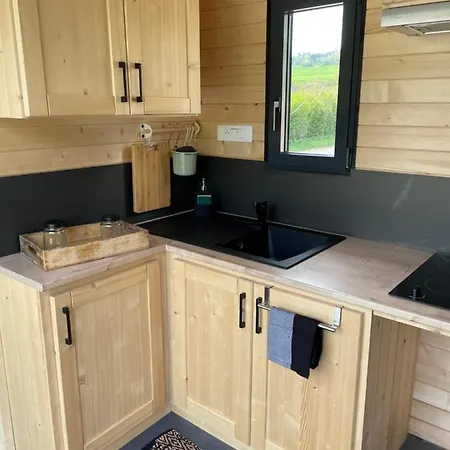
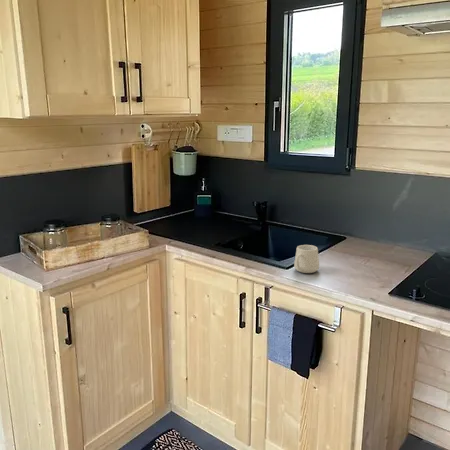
+ mug [293,244,320,274]
